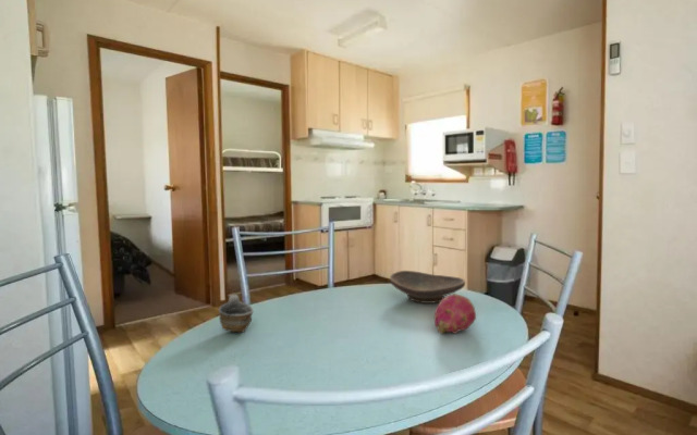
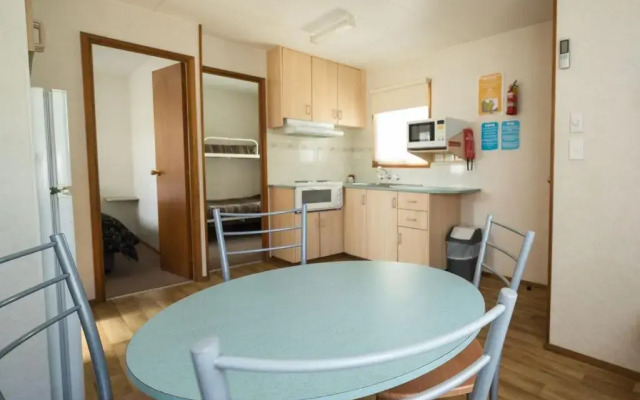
- fruit [433,293,477,335]
- cup [218,294,255,333]
- decorative bowl [389,270,466,304]
